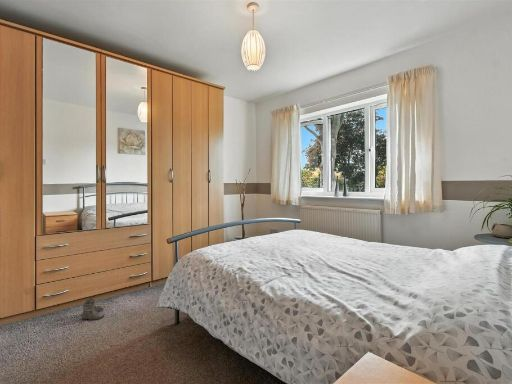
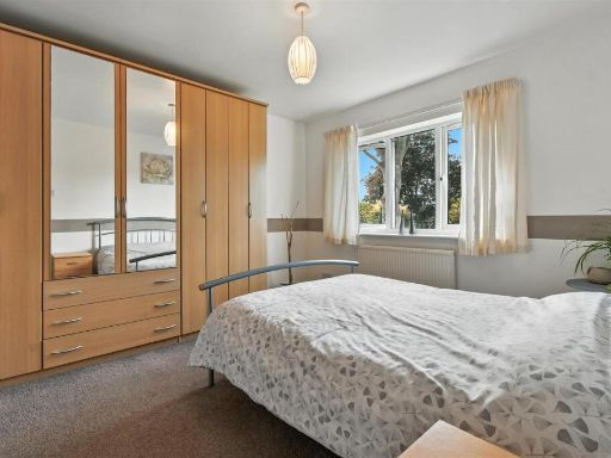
- boots [80,297,105,321]
